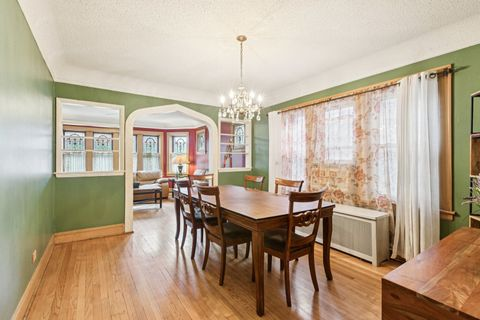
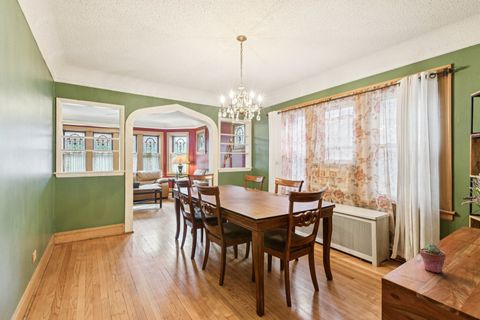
+ potted succulent [419,243,447,274]
